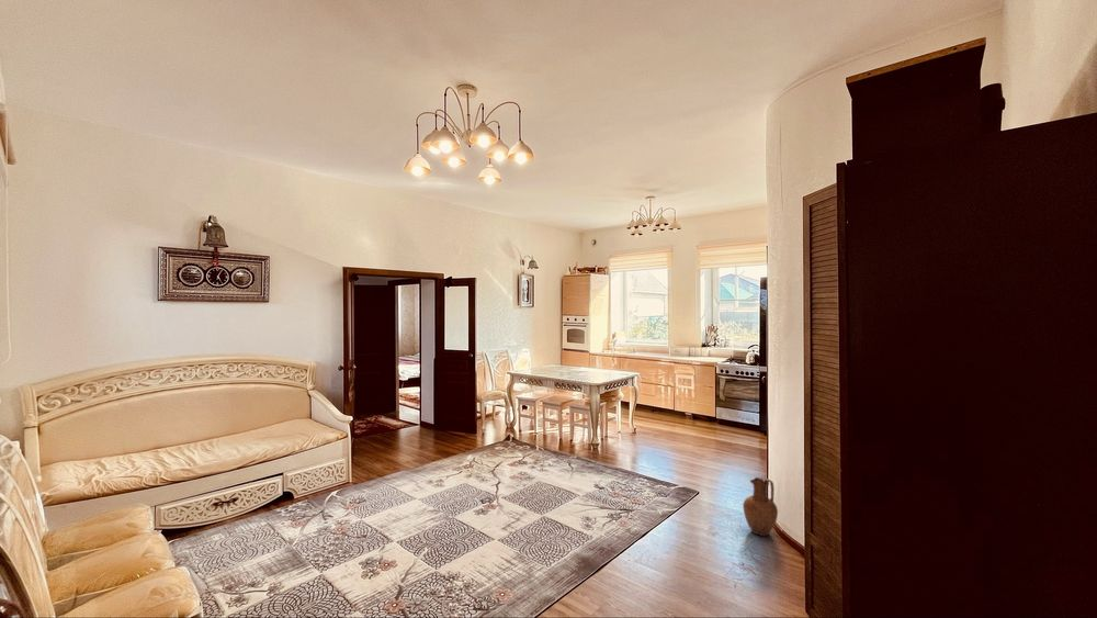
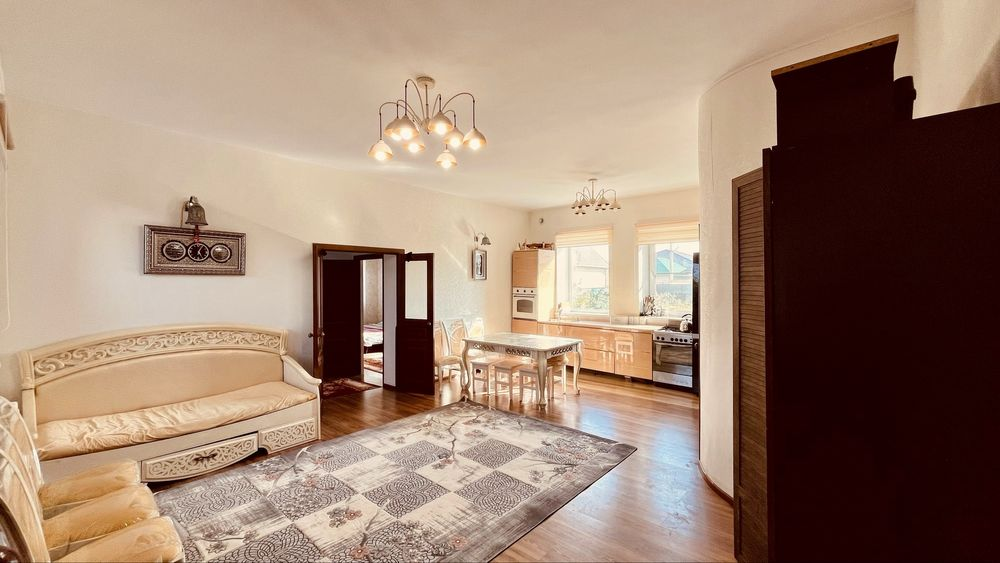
- vase [742,476,779,537]
